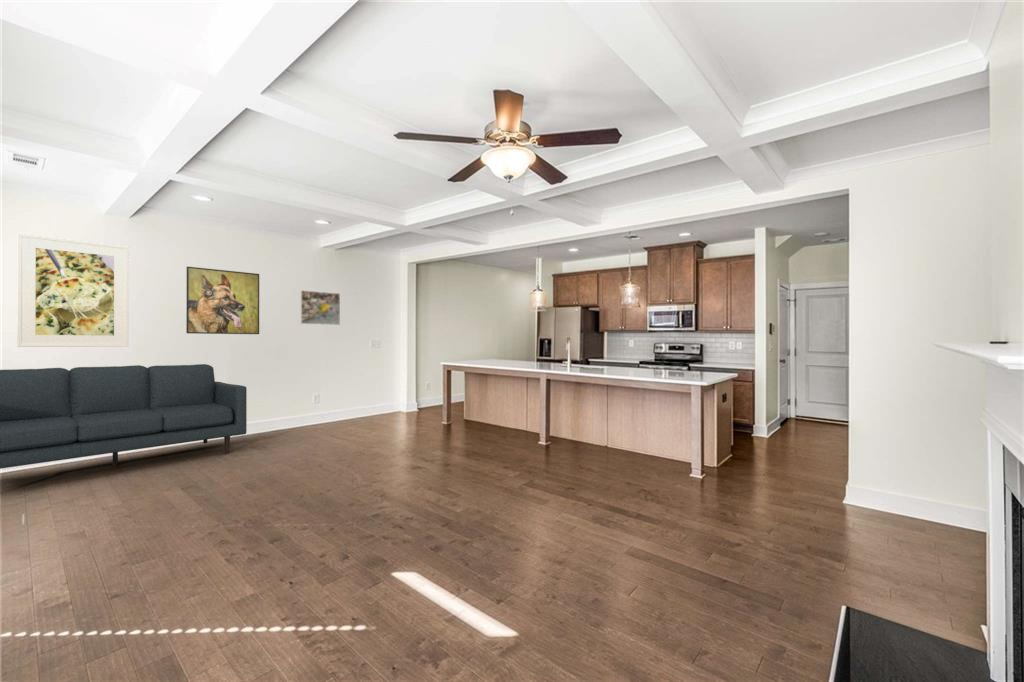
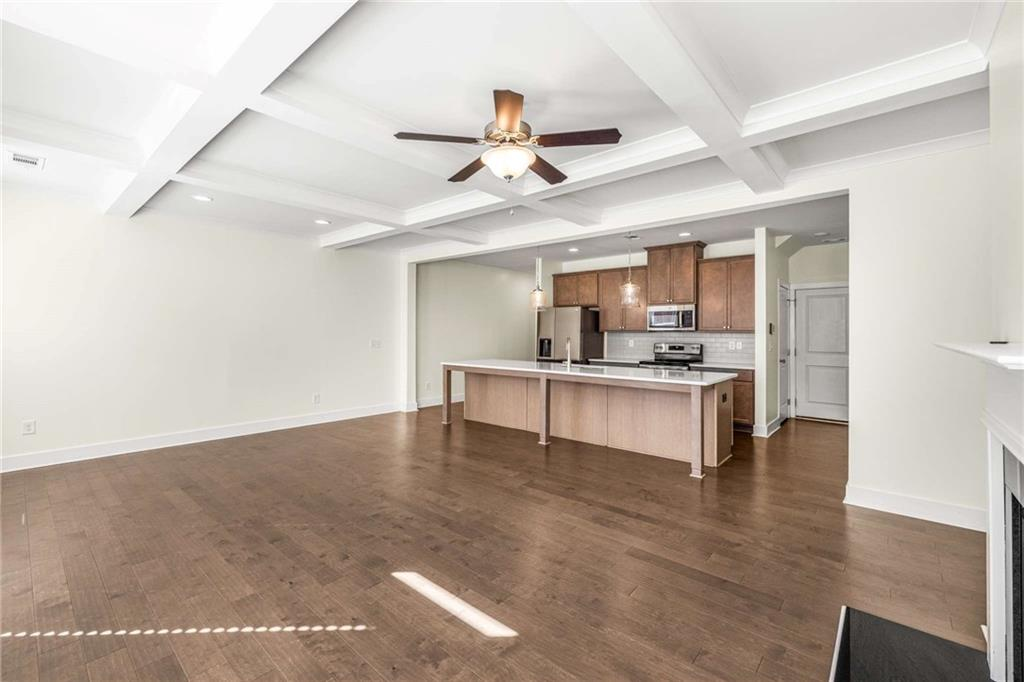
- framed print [16,233,130,348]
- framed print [299,289,341,326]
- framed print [185,266,260,335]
- sofa [0,363,248,470]
